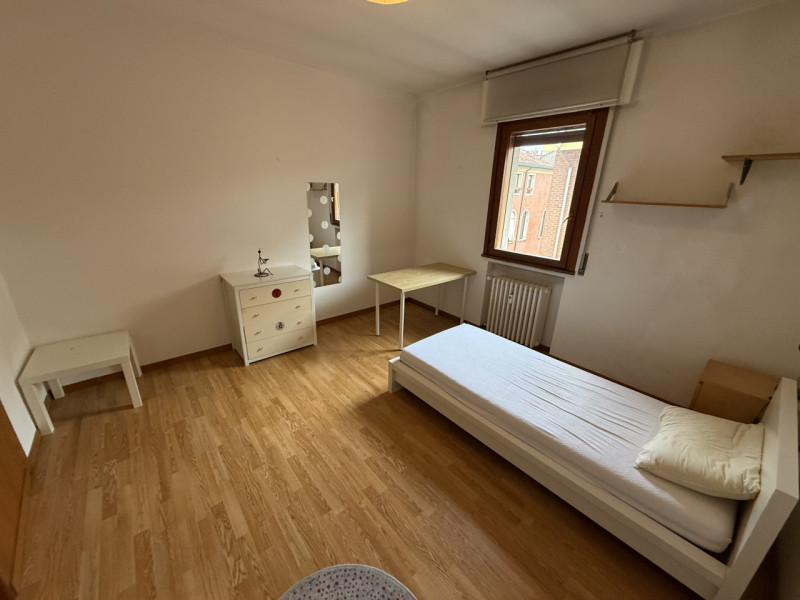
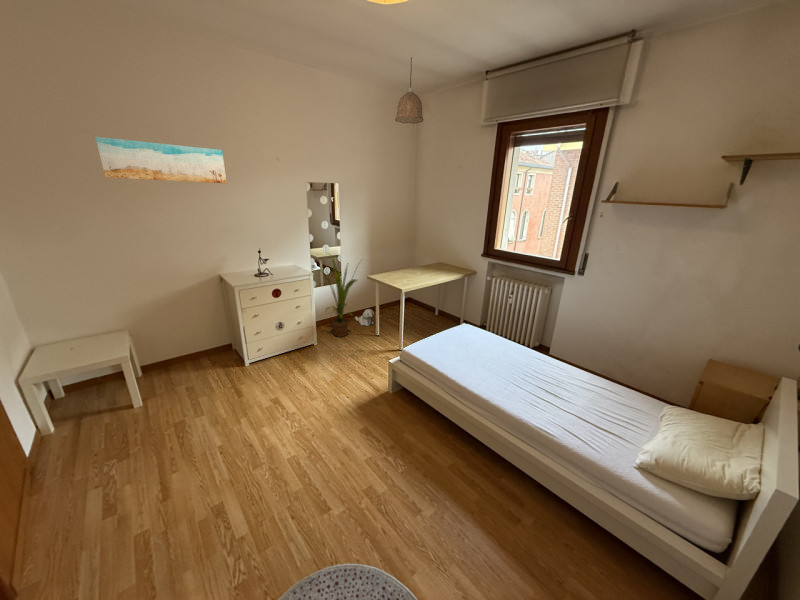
+ wall art [94,136,228,184]
+ house plant [317,252,364,338]
+ pendant lamp [394,56,424,125]
+ plush toy [354,308,375,327]
